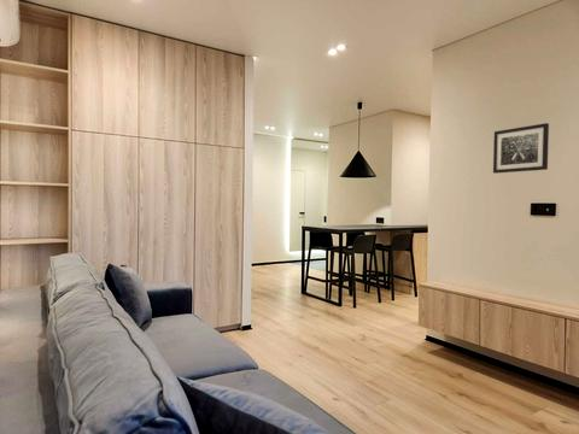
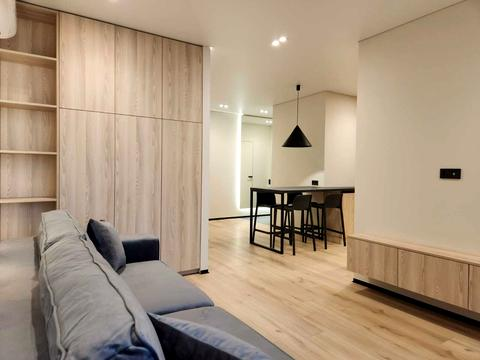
- wall art [492,122,550,175]
